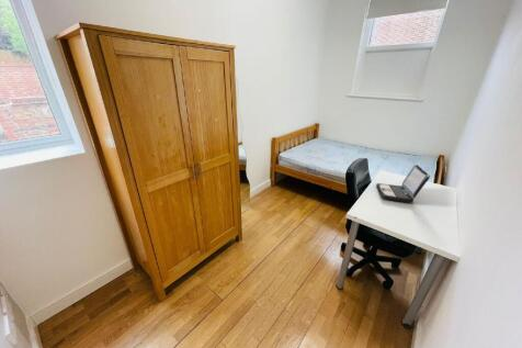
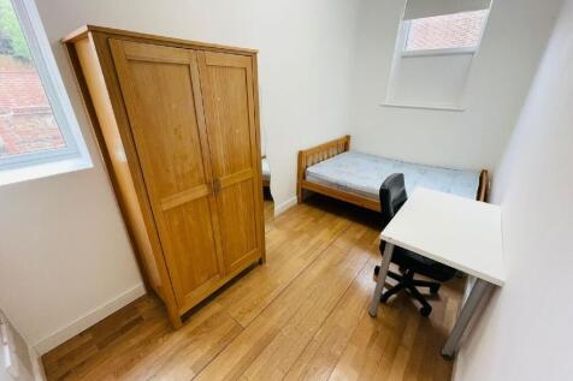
- laptop [375,164,431,204]
